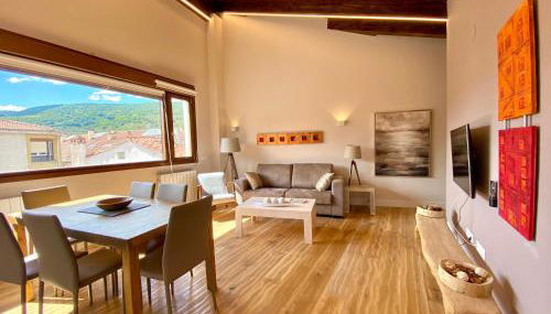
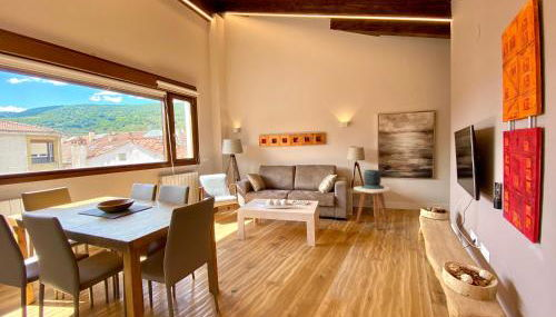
+ side table [353,186,391,230]
+ decorative urn [360,169,385,189]
